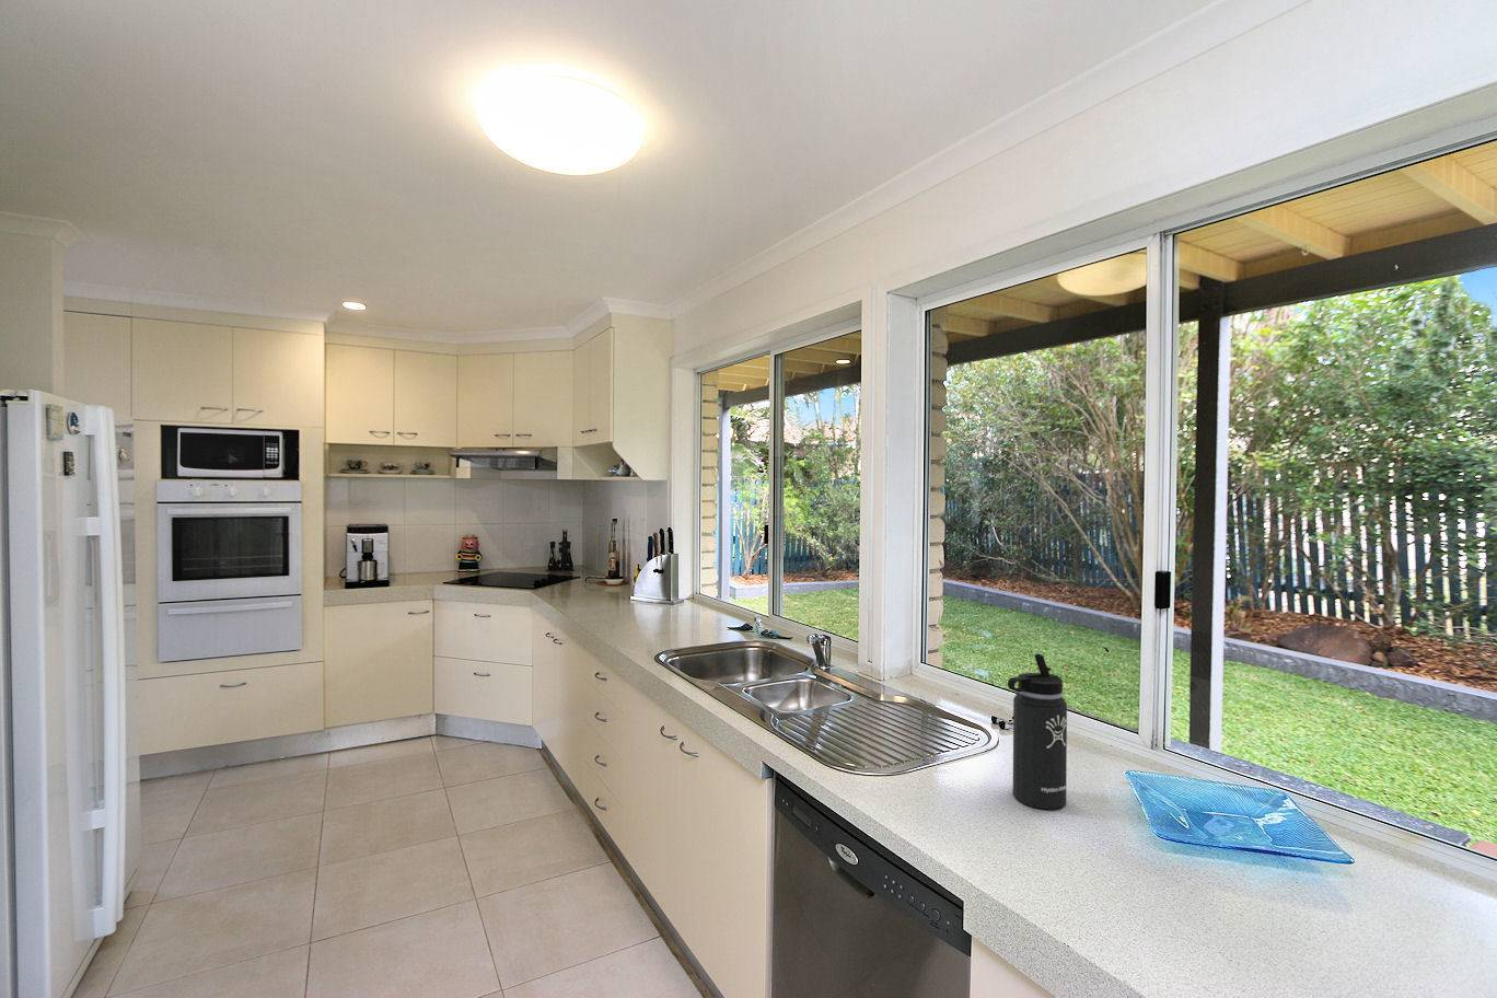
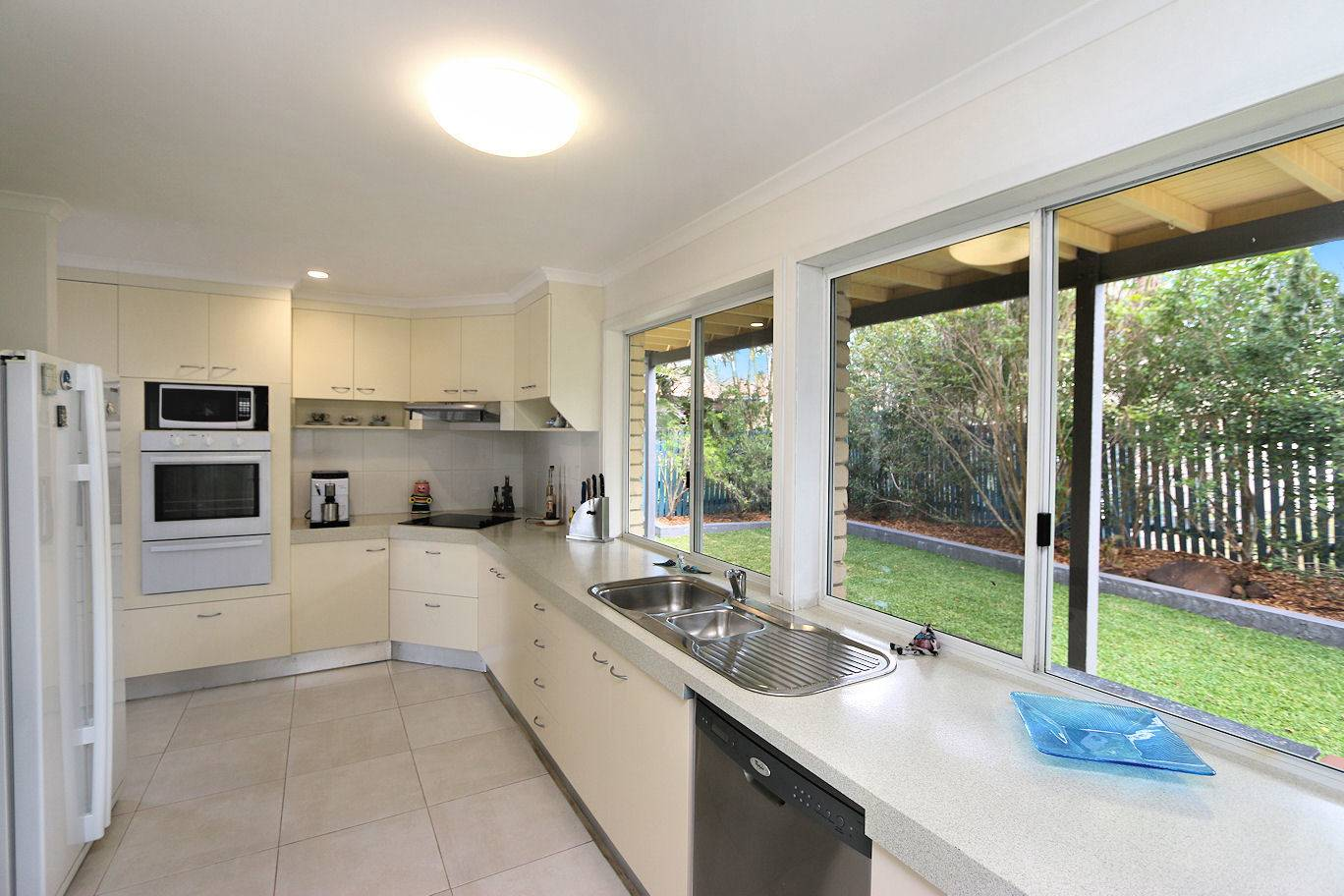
- thermos bottle [1007,654,1068,810]
